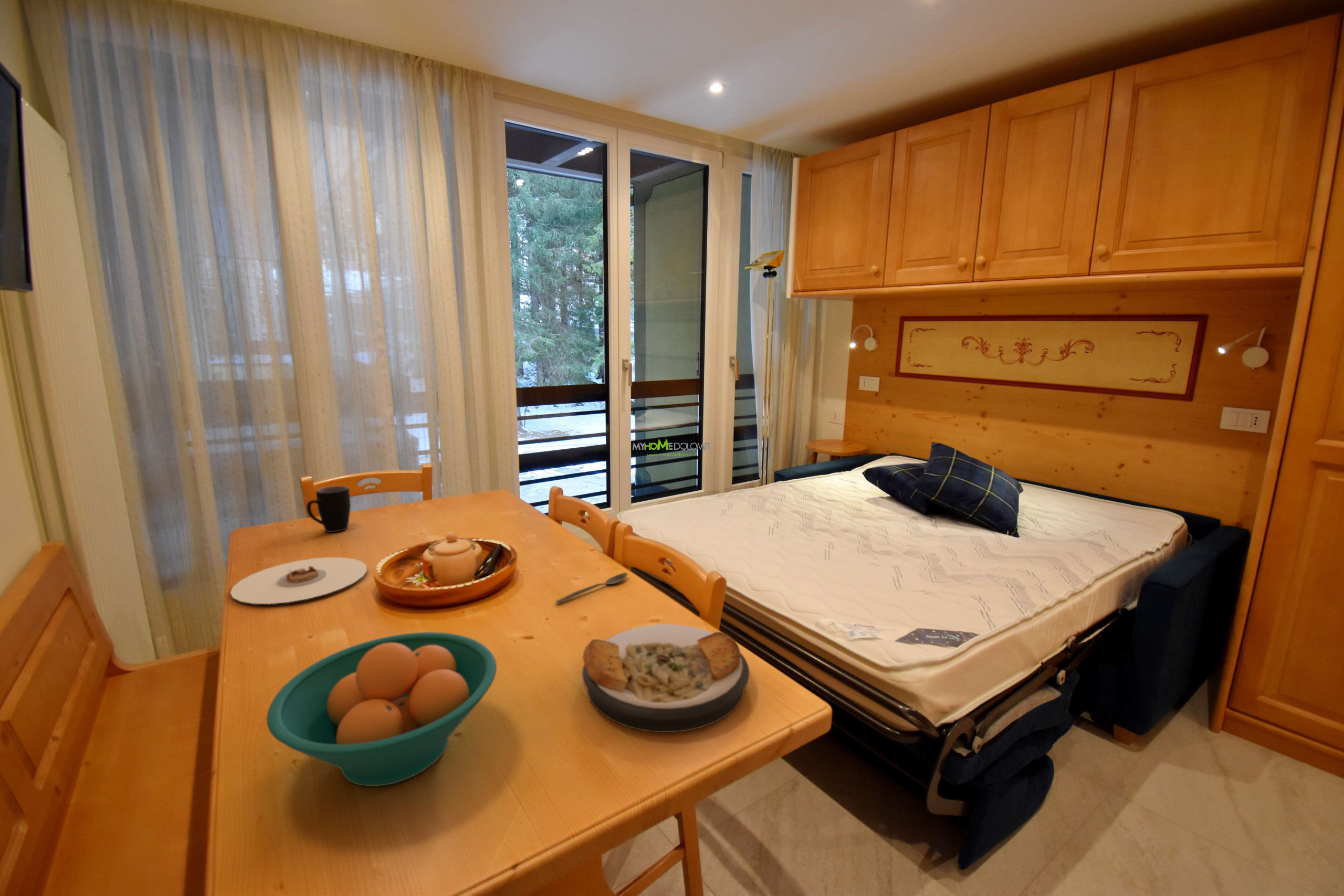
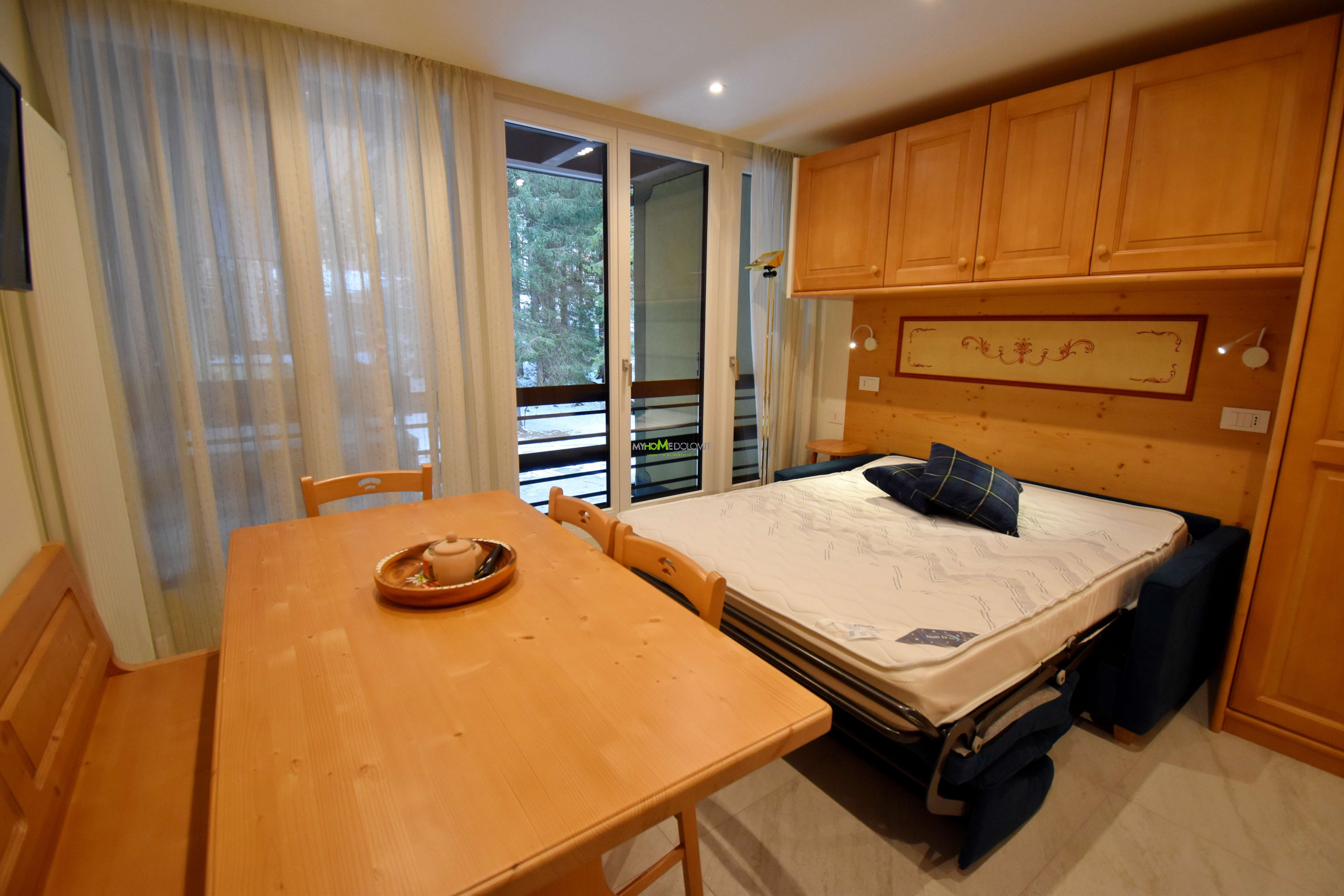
- plate [230,557,367,605]
- mug [306,486,351,533]
- fruit bowl [266,631,497,787]
- spoon [555,572,628,604]
- plate [582,624,750,733]
